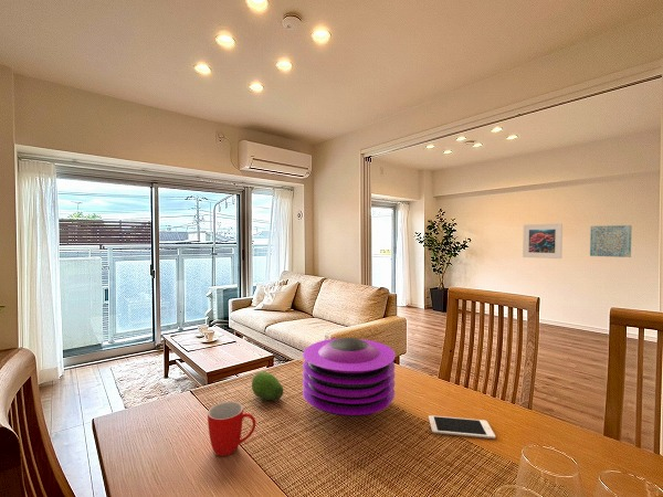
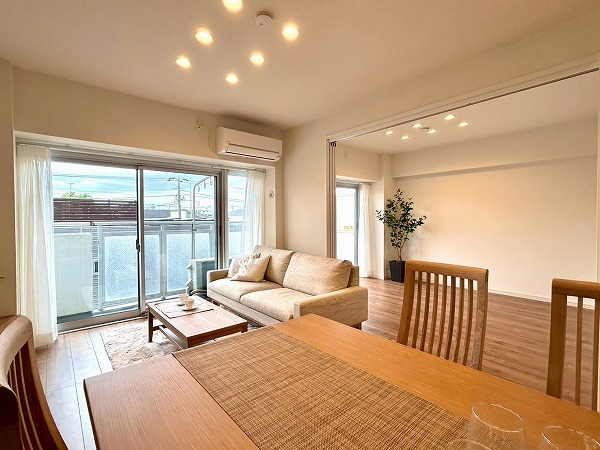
- cell phone [428,414,496,440]
- plate [302,337,397,417]
- mug [207,401,256,457]
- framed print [522,223,564,260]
- fruit [251,371,285,401]
- wall art [589,224,633,258]
